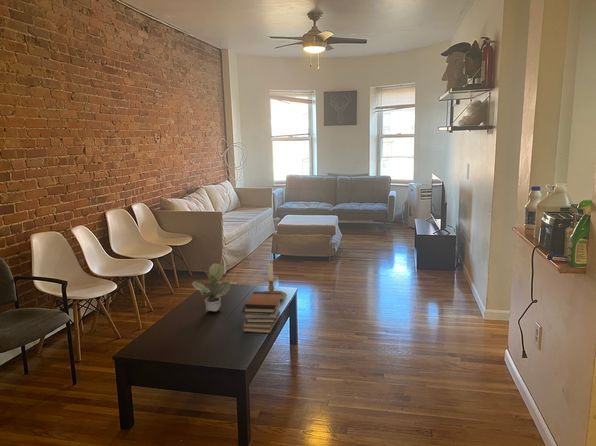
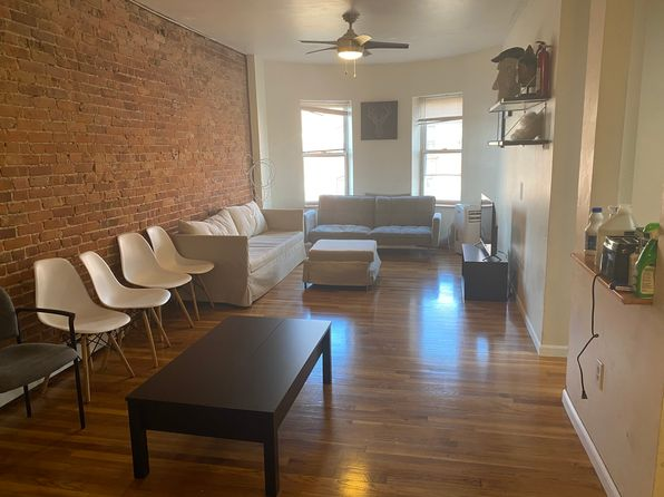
- potted plant [191,262,231,313]
- book stack [240,290,283,334]
- candle holder [262,261,288,300]
